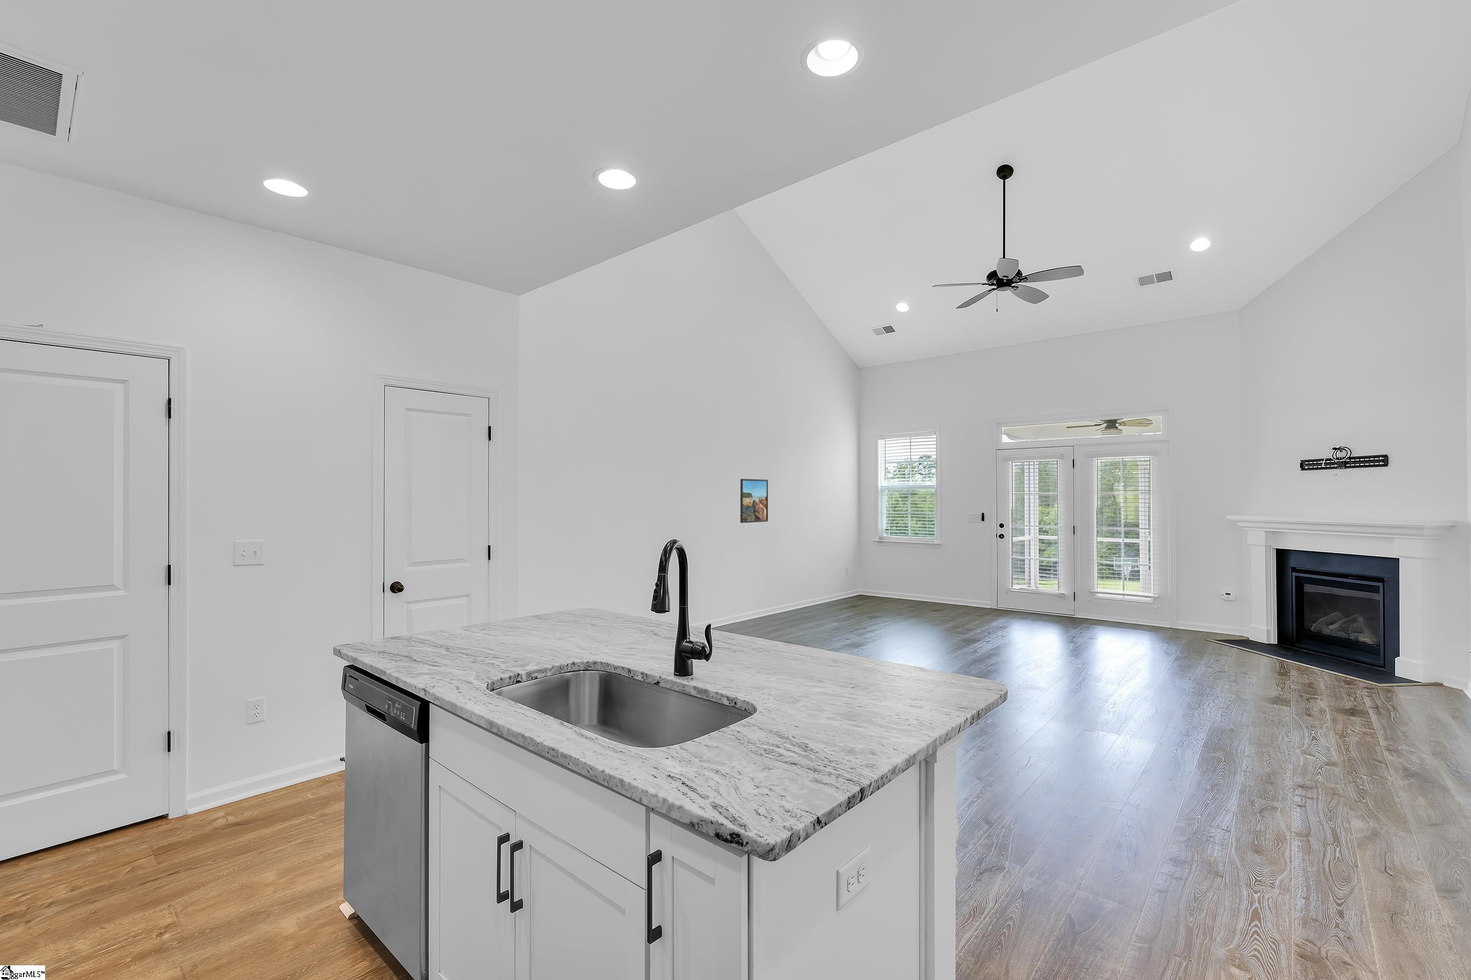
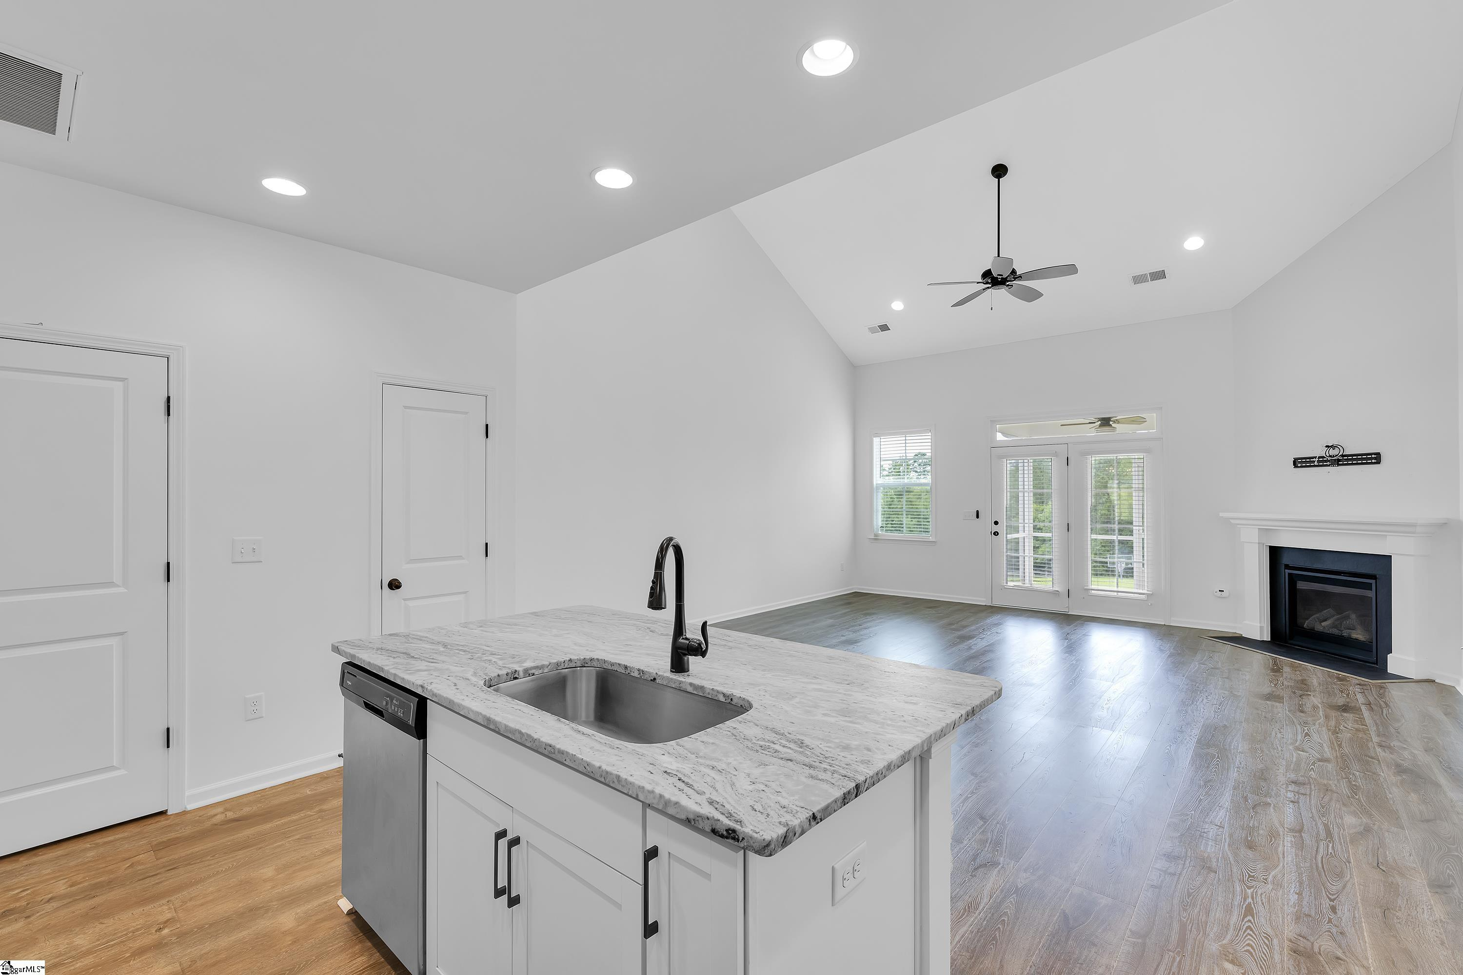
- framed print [740,478,768,523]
